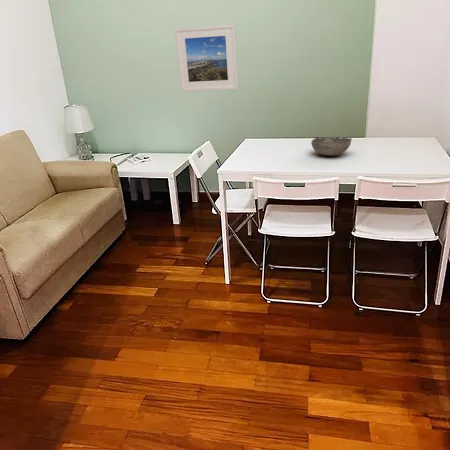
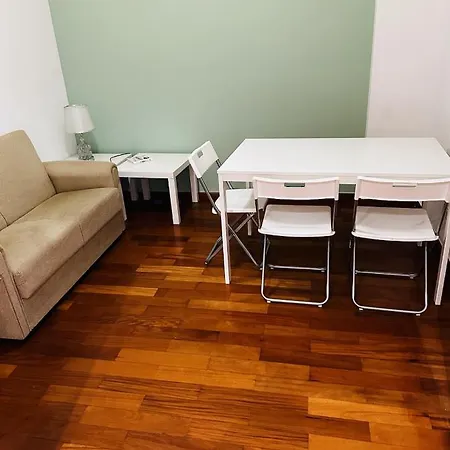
- bowl [310,136,353,157]
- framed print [174,23,239,93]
